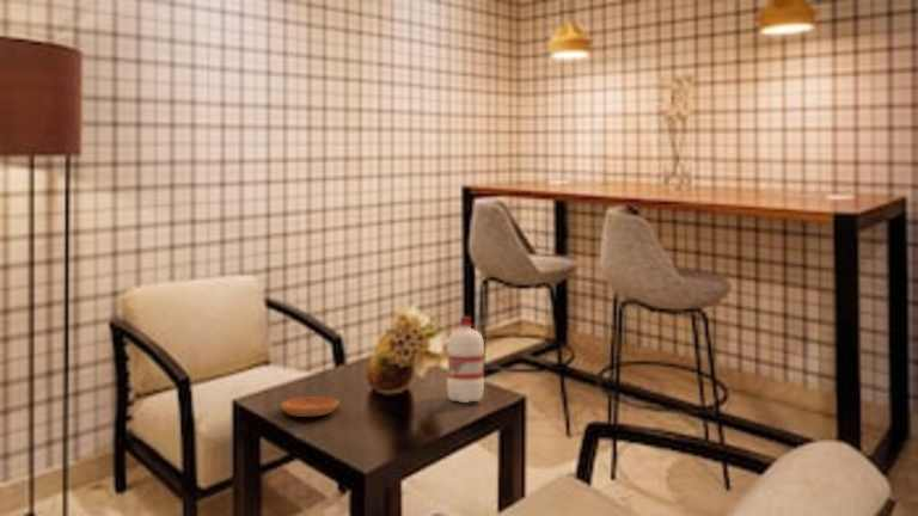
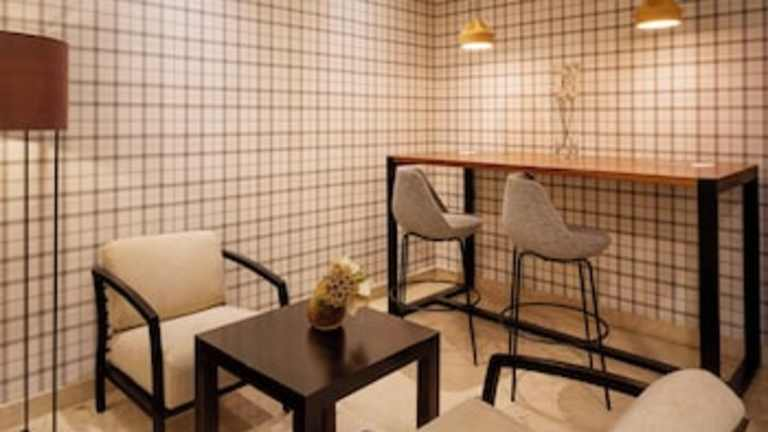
- water bottle [446,315,486,404]
- saucer [280,395,339,418]
